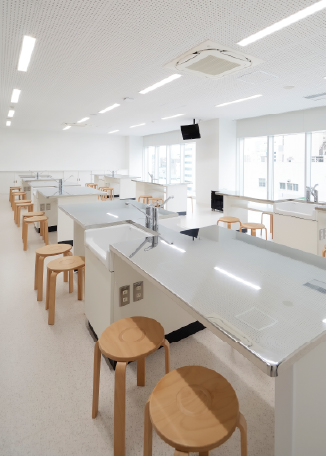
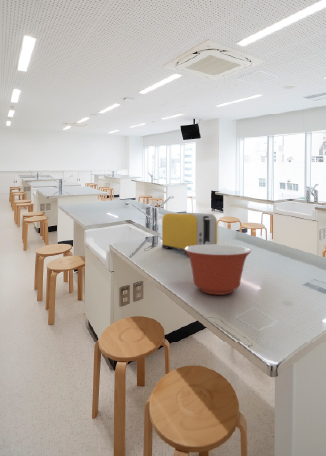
+ mixing bowl [184,244,252,296]
+ toaster [161,212,218,255]
